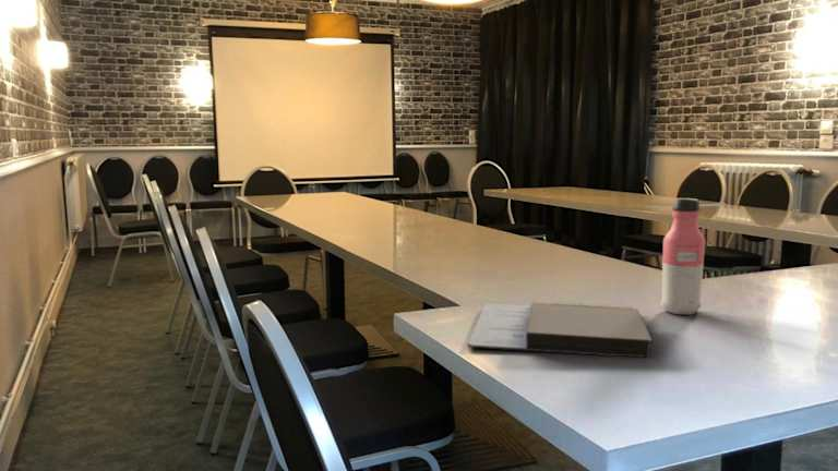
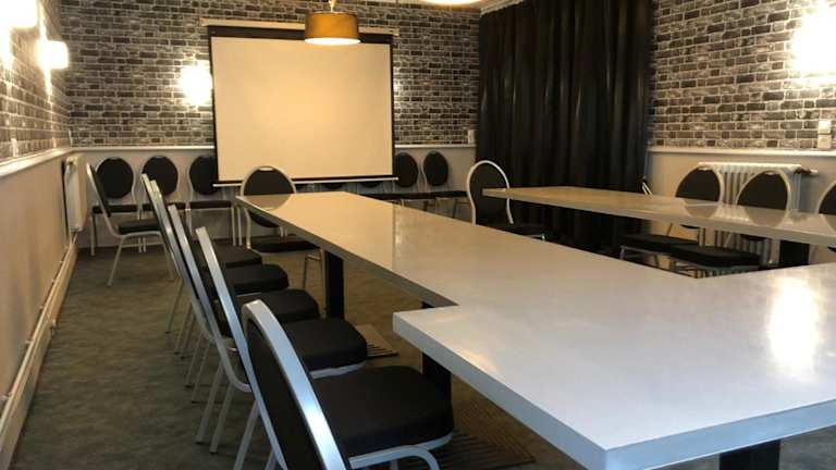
- water bottle [659,197,706,316]
- notebook [467,299,654,359]
